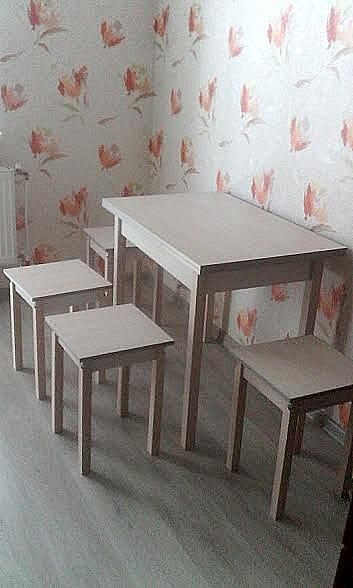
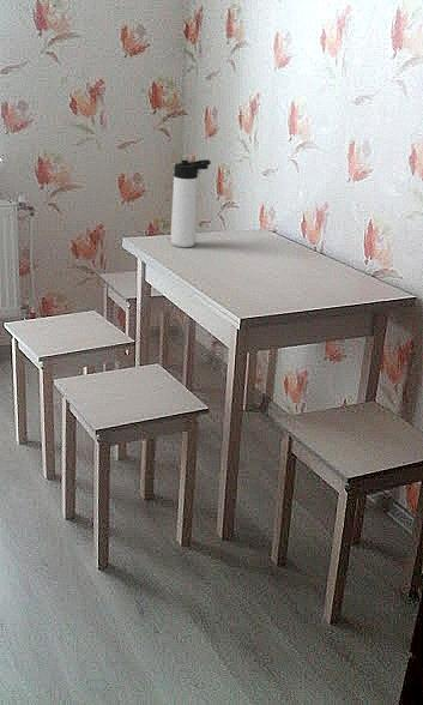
+ thermos bottle [170,158,212,248]
